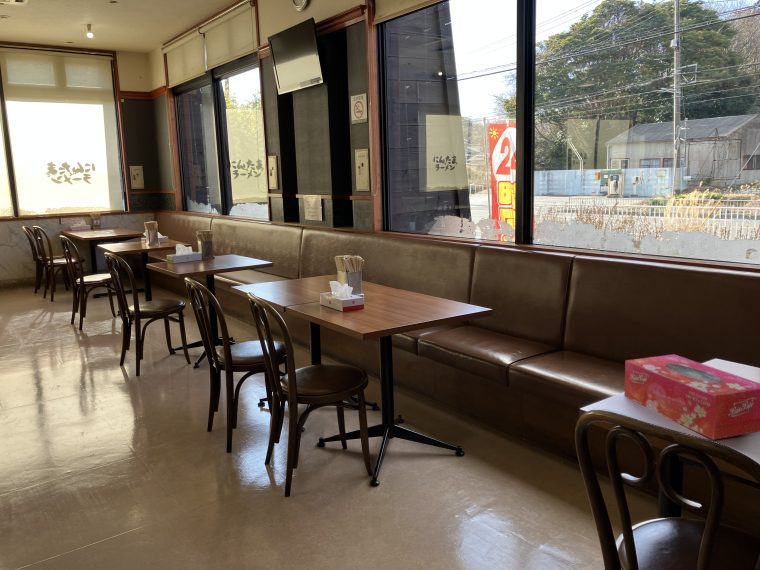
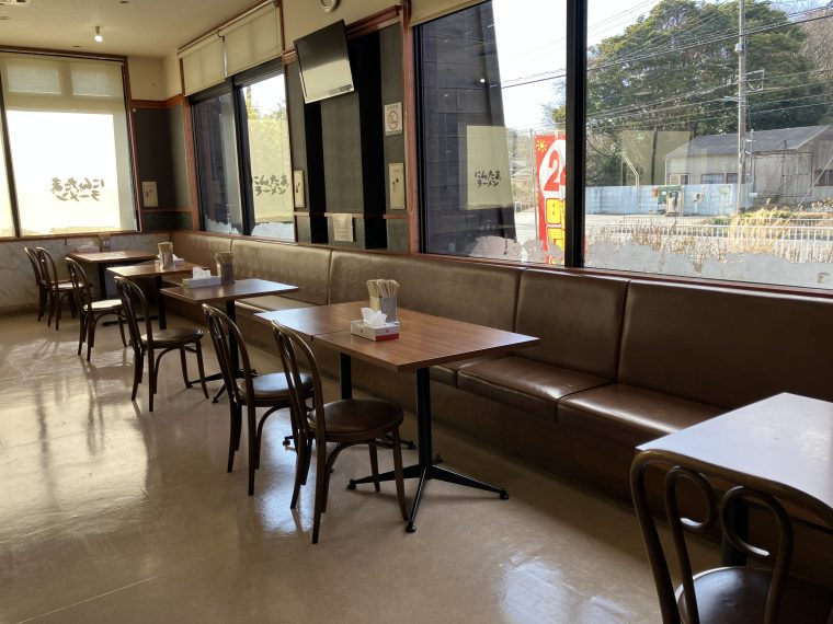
- tissue box [623,353,760,441]
